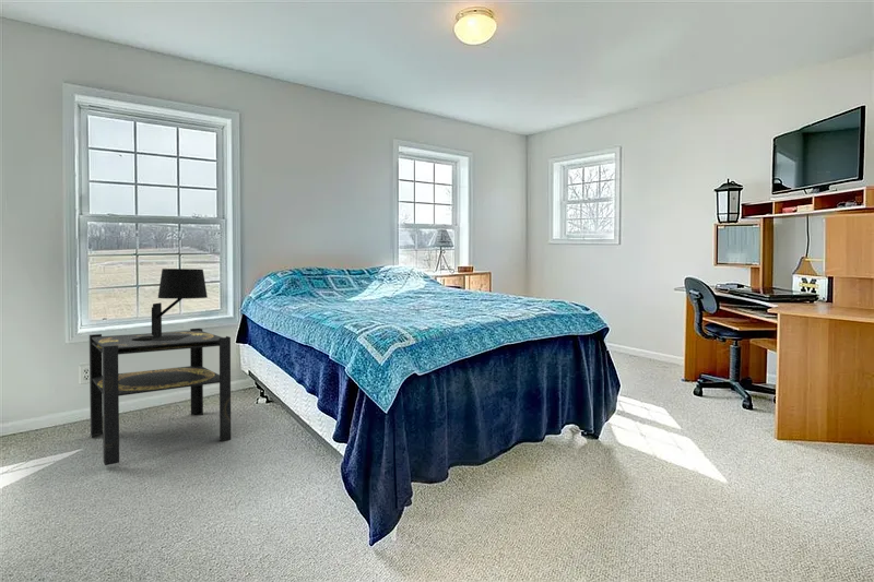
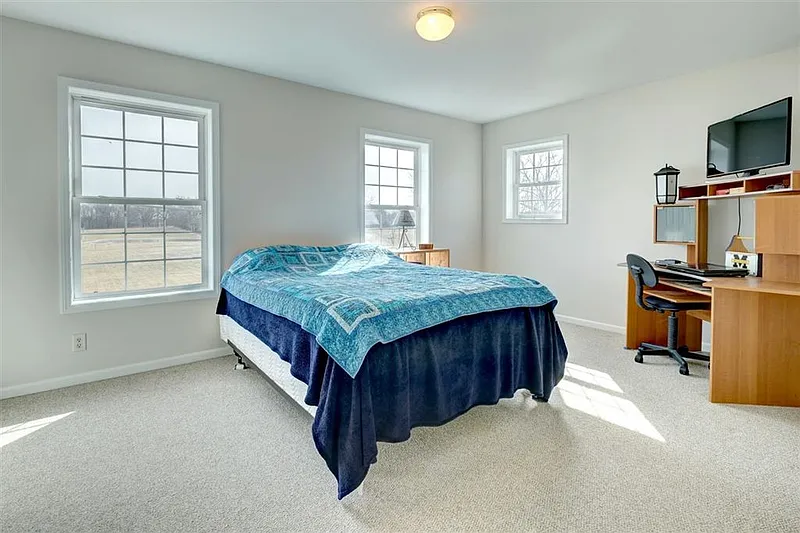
- table lamp [150,268,209,341]
- side table [88,328,232,466]
